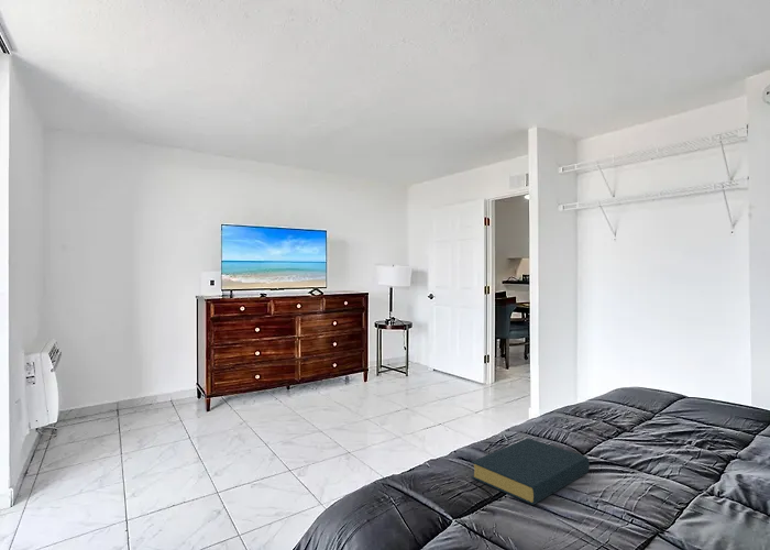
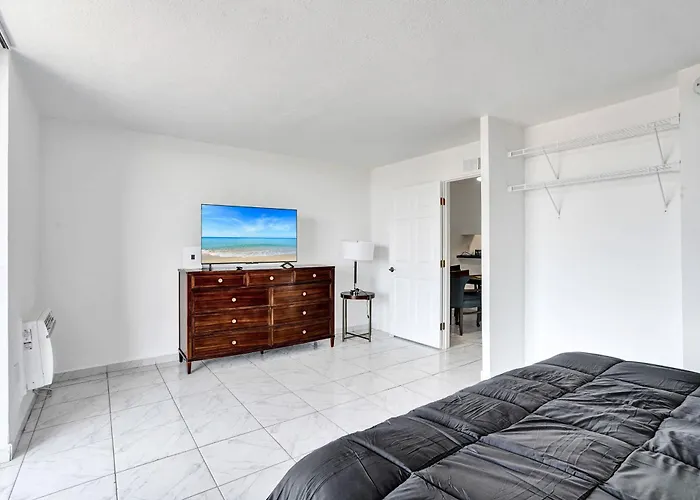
- hardback book [470,438,591,506]
